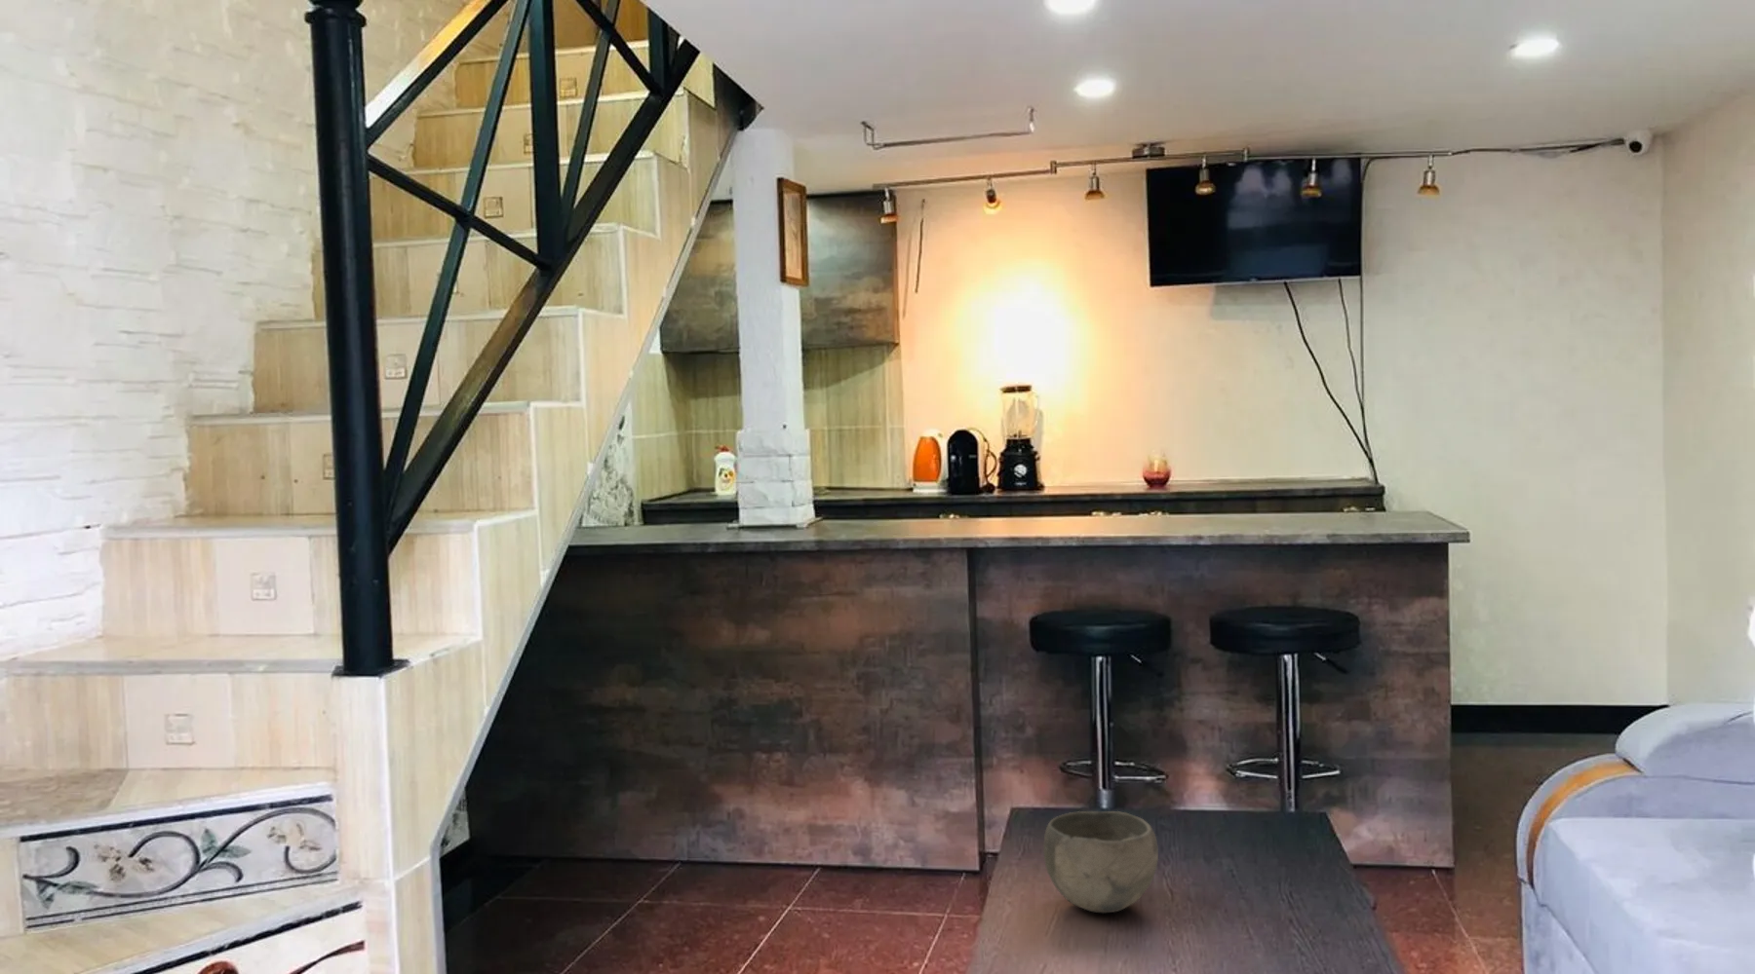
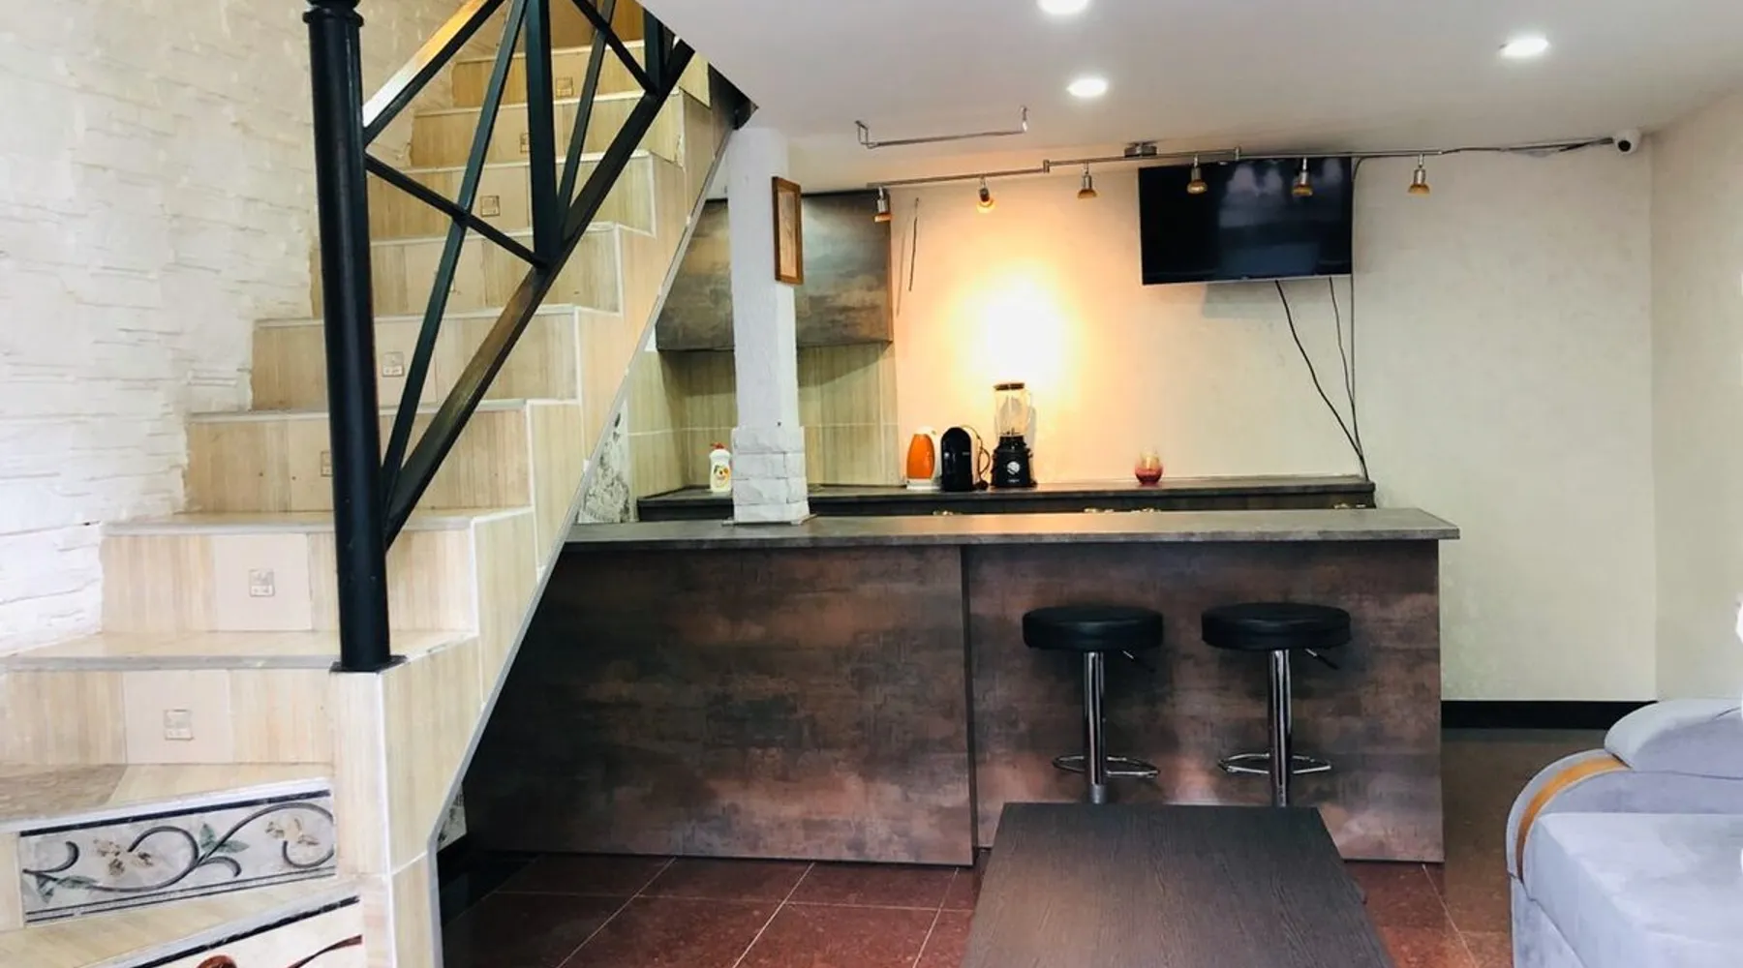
- bowl [1042,811,1160,914]
